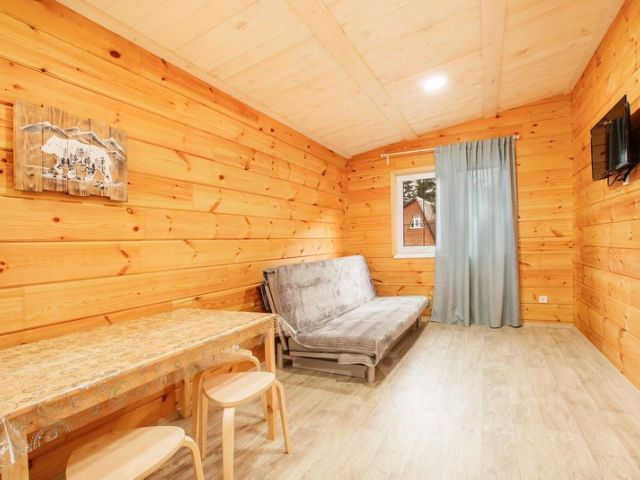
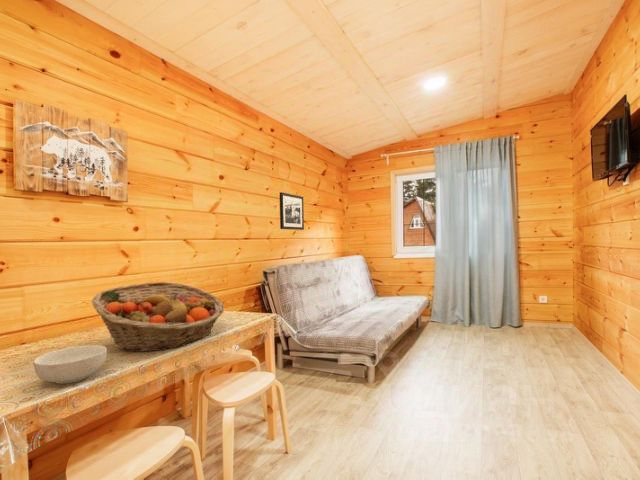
+ cereal bowl [33,344,108,385]
+ picture frame [279,191,305,231]
+ fruit basket [91,281,225,353]
